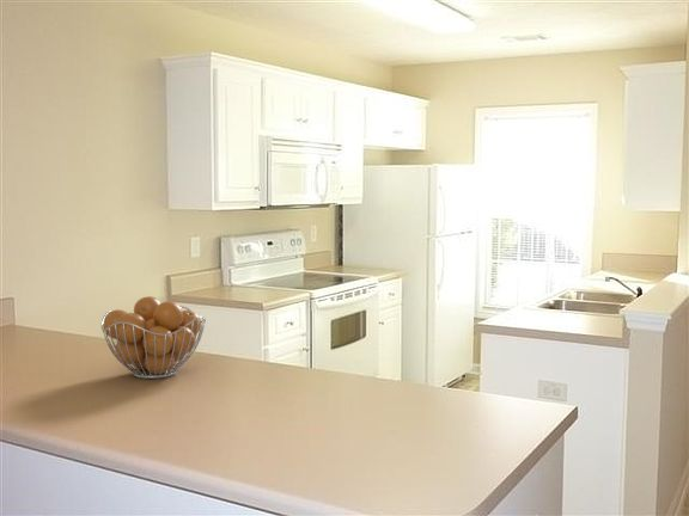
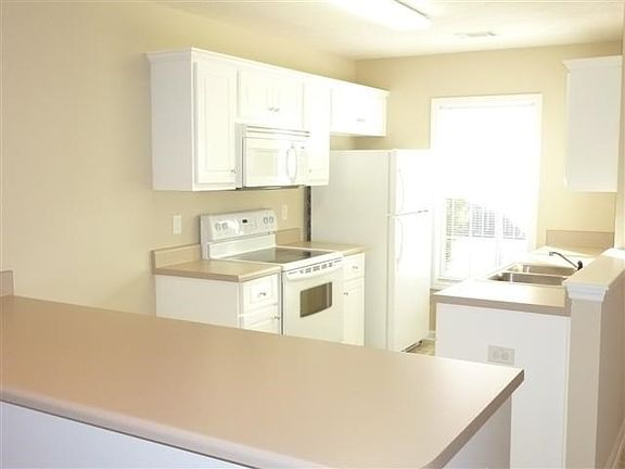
- fruit basket [100,295,207,380]
